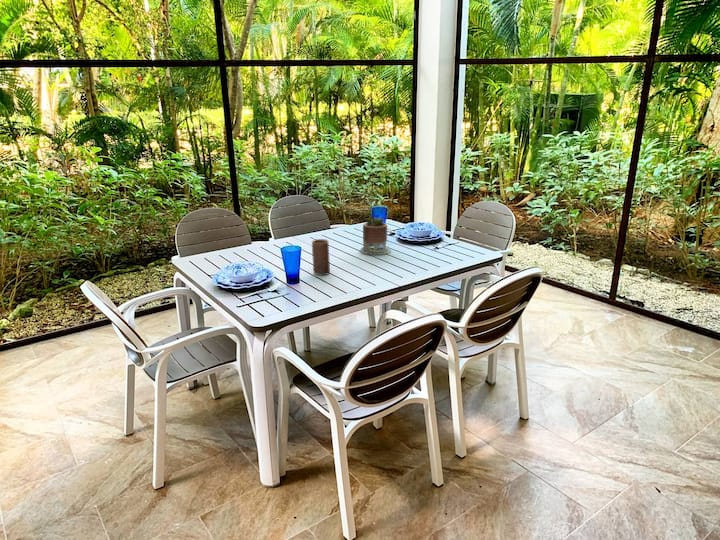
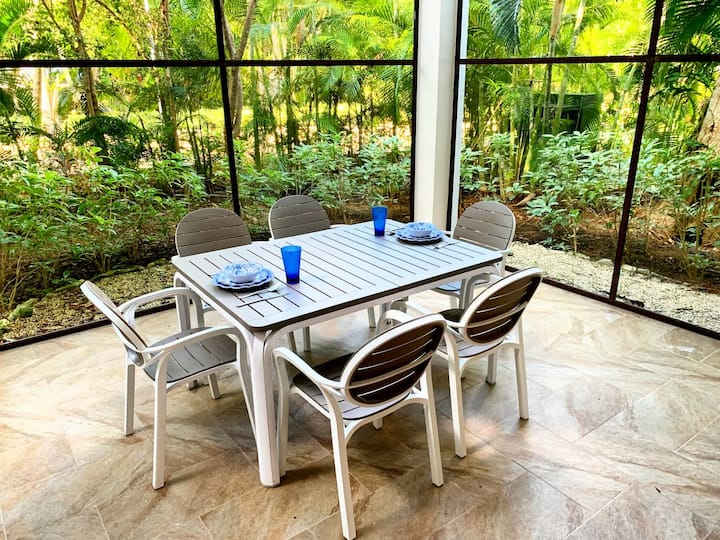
- succulent planter [359,216,392,256]
- candle [311,238,331,276]
